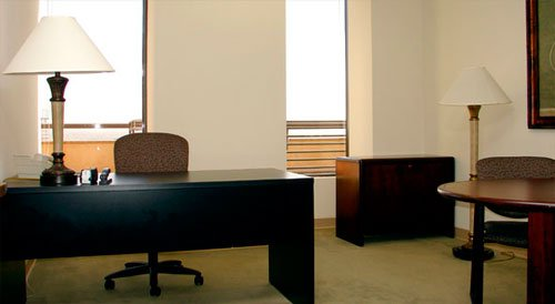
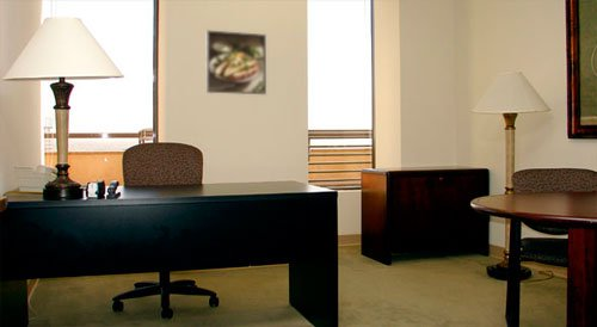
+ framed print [205,29,267,95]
